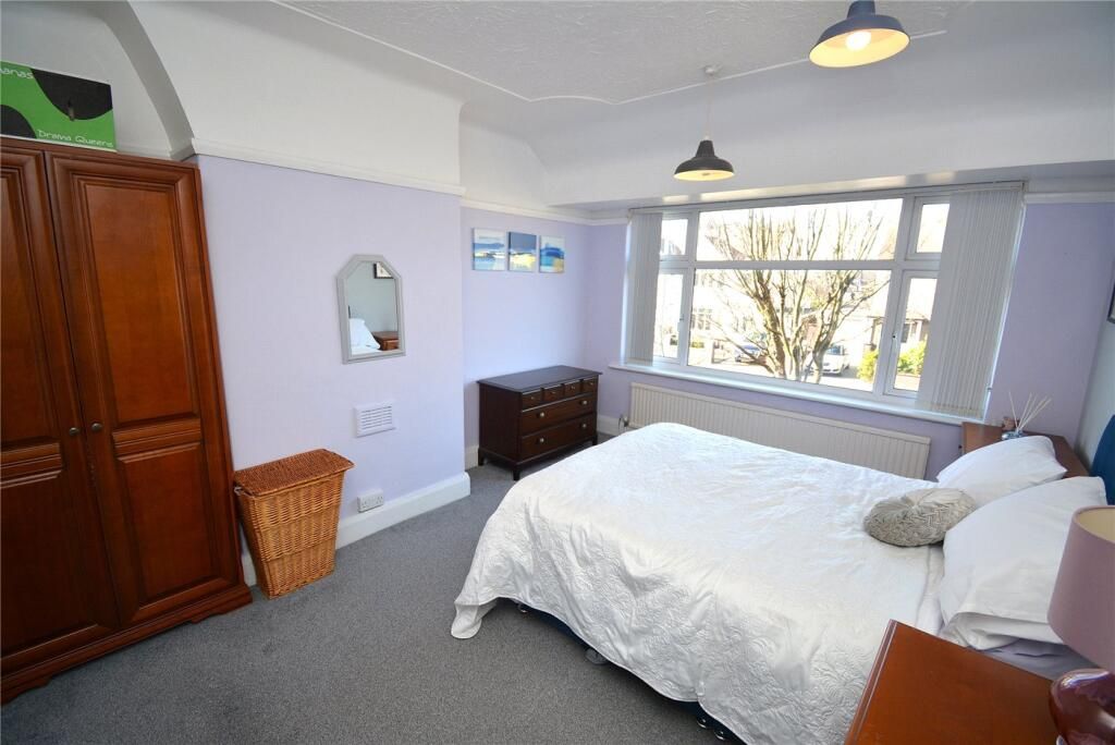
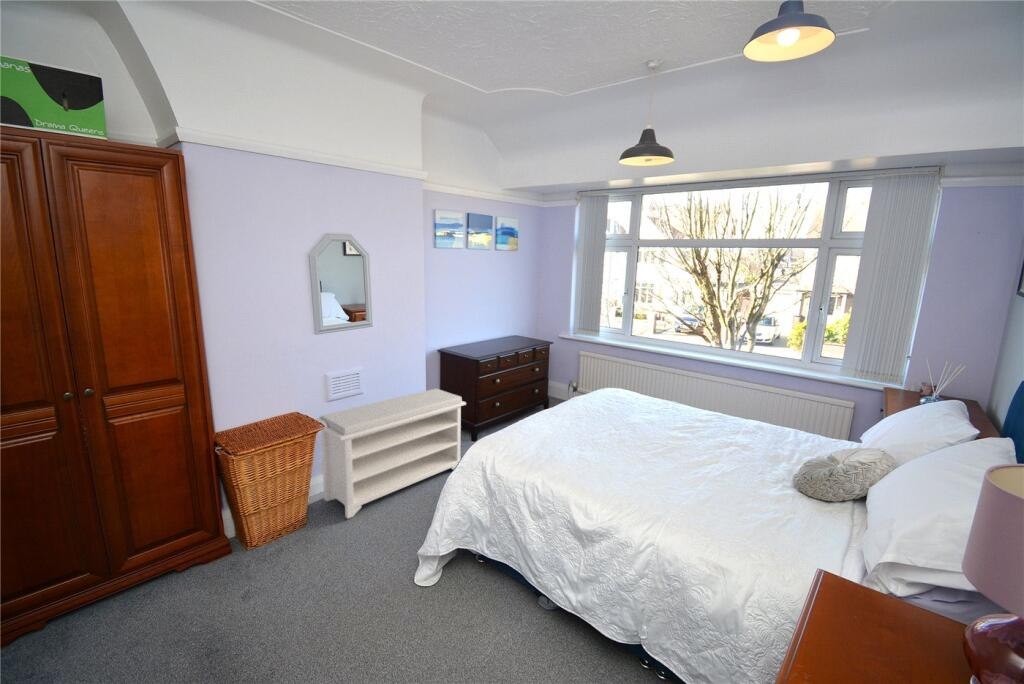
+ bench [314,388,467,519]
